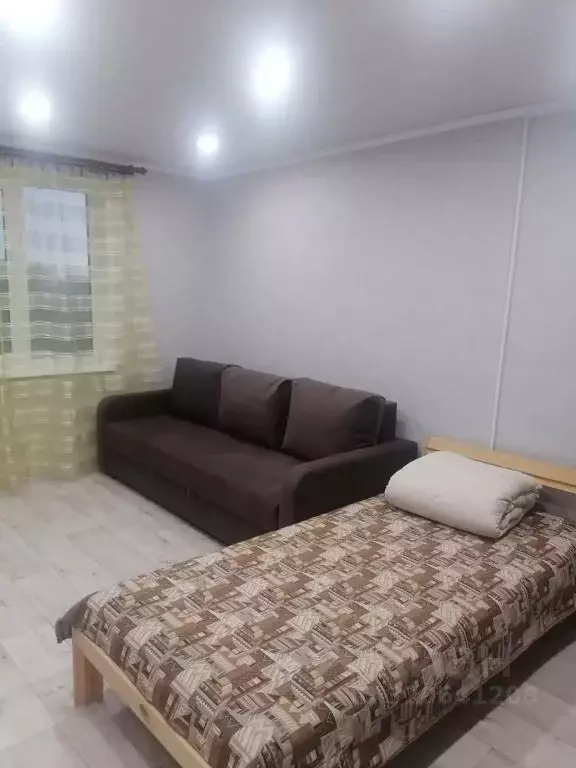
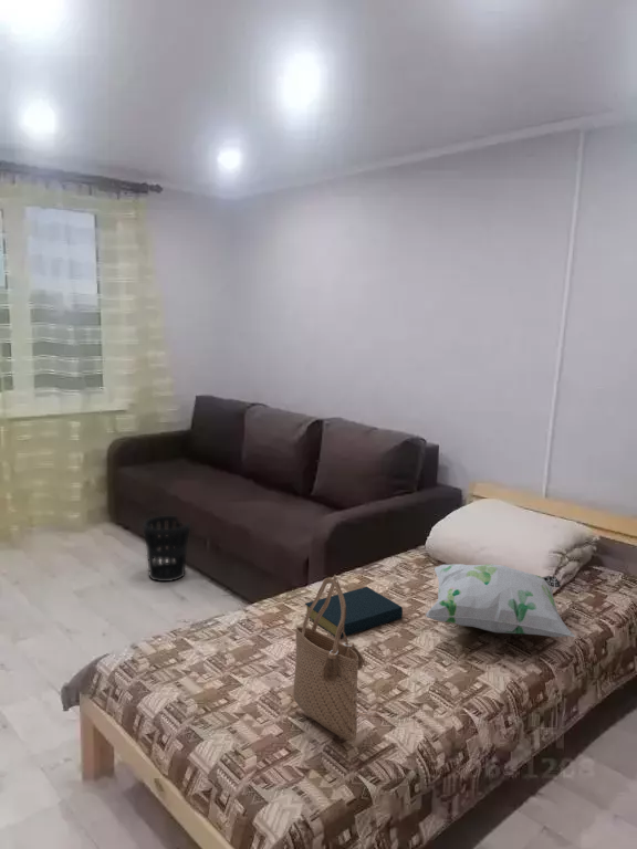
+ tote bag [293,574,366,743]
+ wastebasket [143,515,191,583]
+ decorative pillow [425,563,576,638]
+ hardback book [304,586,404,639]
